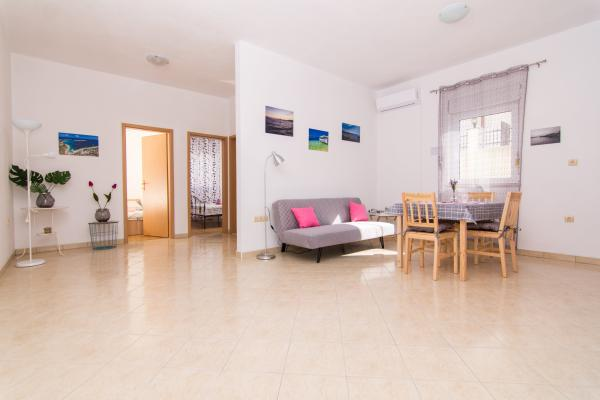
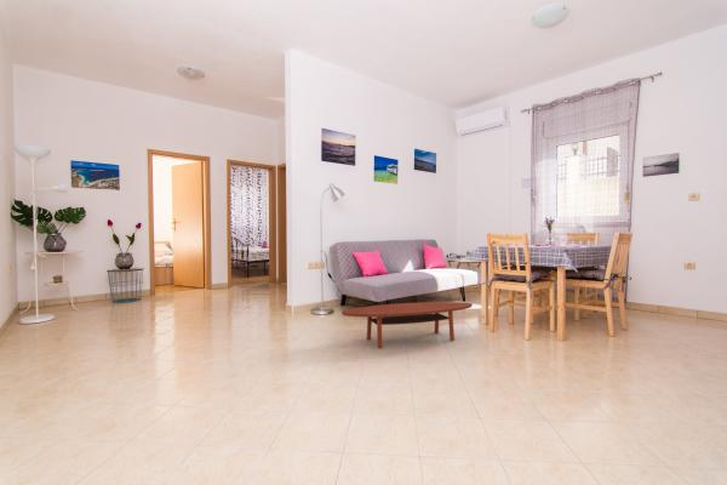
+ coffee table [340,301,474,349]
